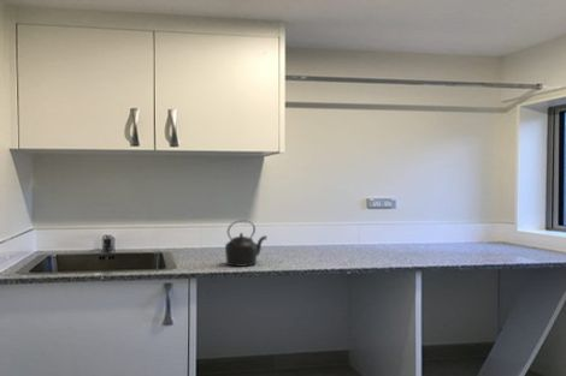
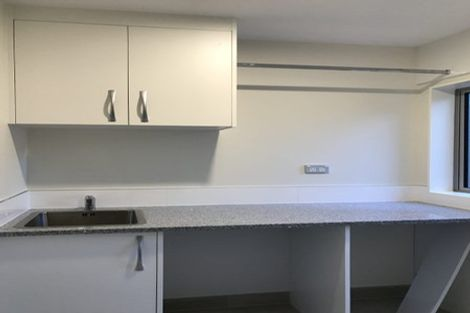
- kettle [224,219,267,268]
